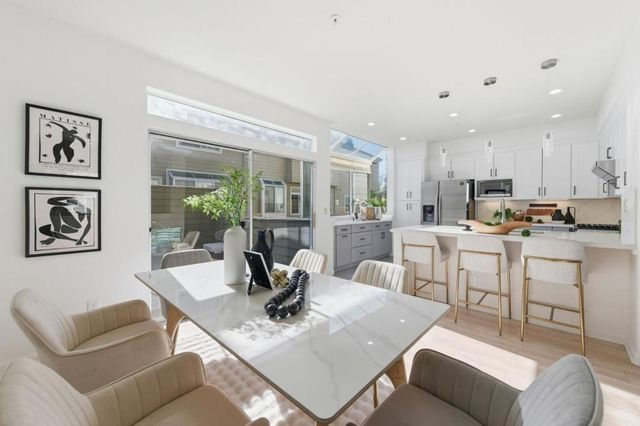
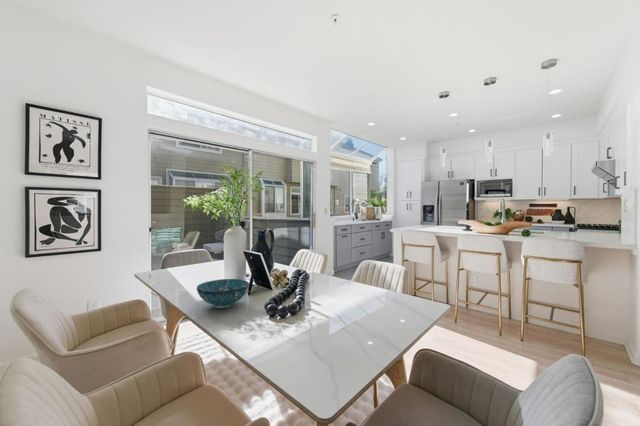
+ decorative bowl [196,278,250,309]
